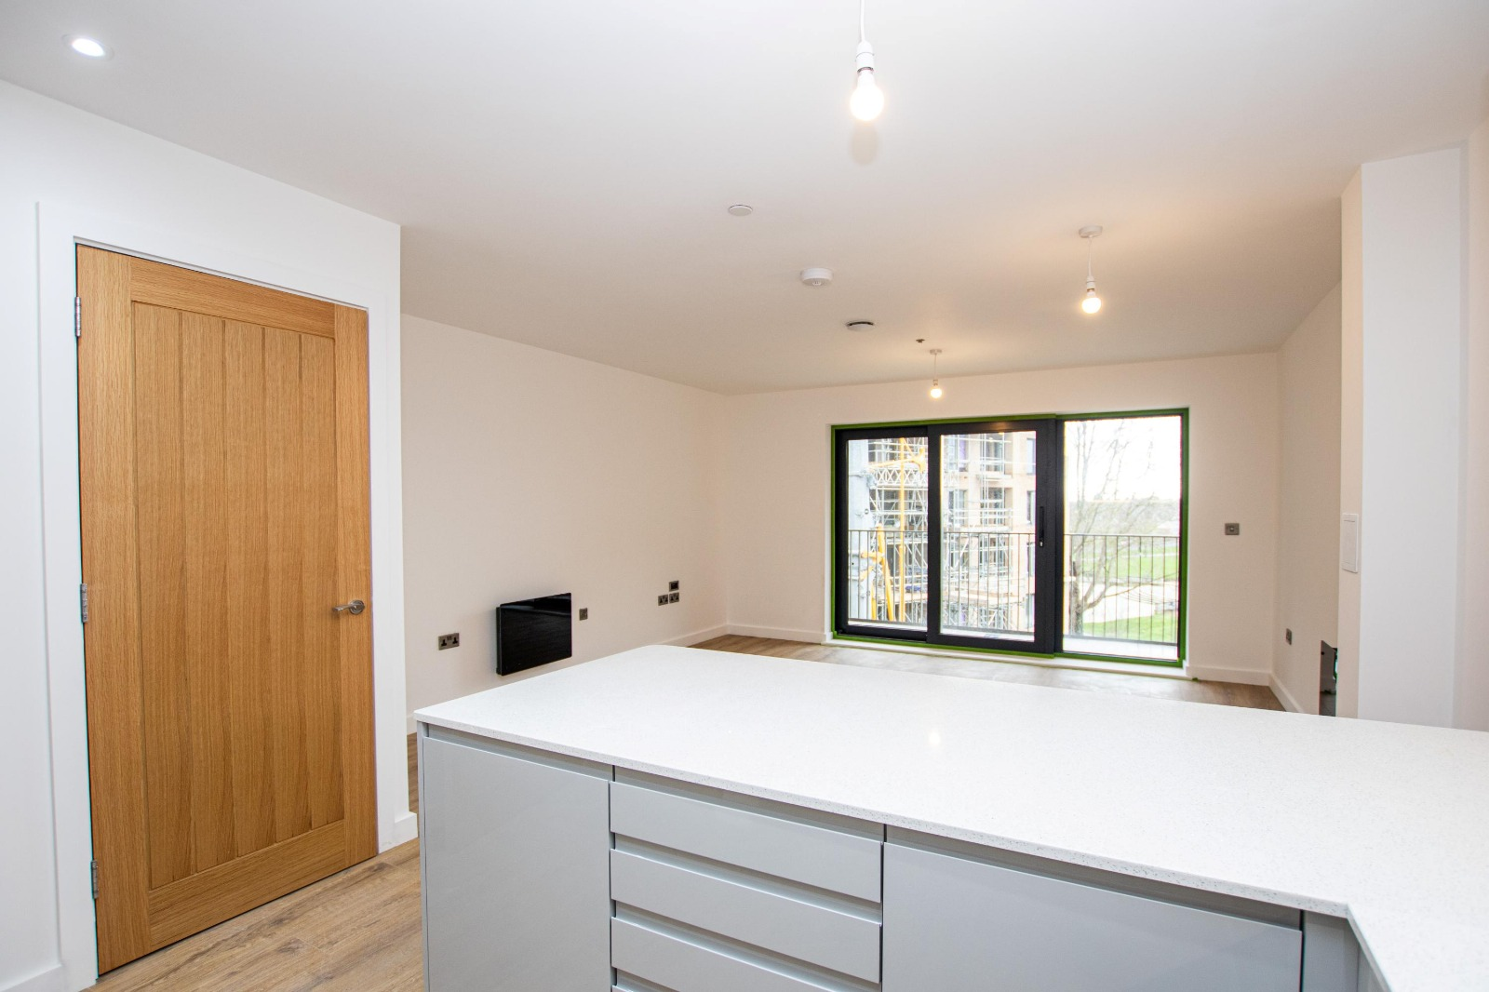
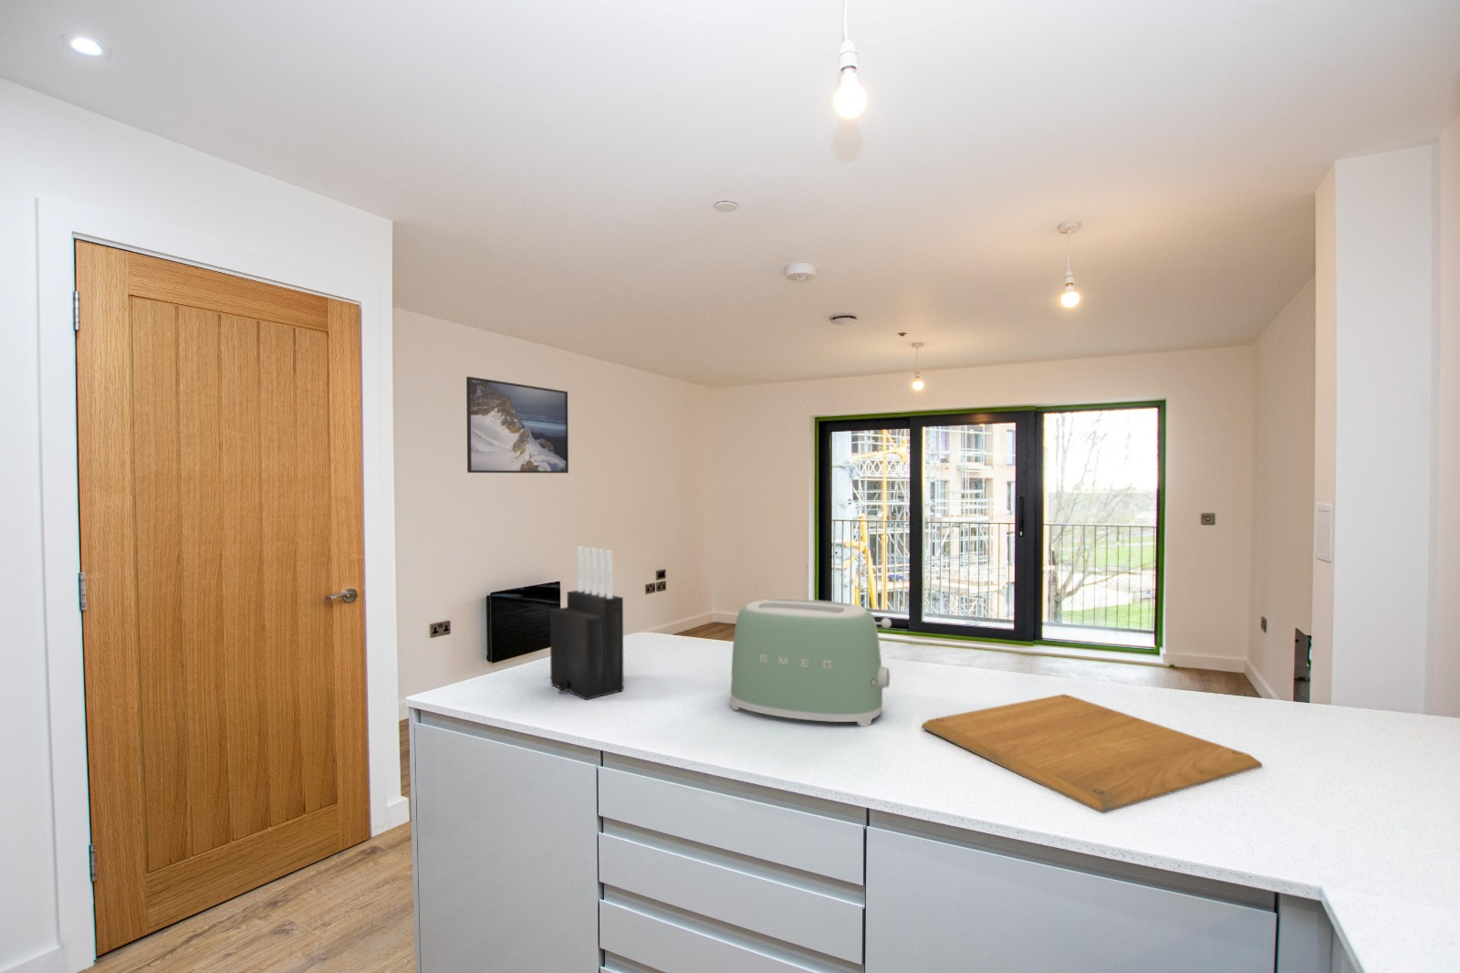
+ knife block [549,546,624,702]
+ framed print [466,376,570,473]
+ chopping board [921,693,1262,814]
+ toaster [729,598,892,728]
